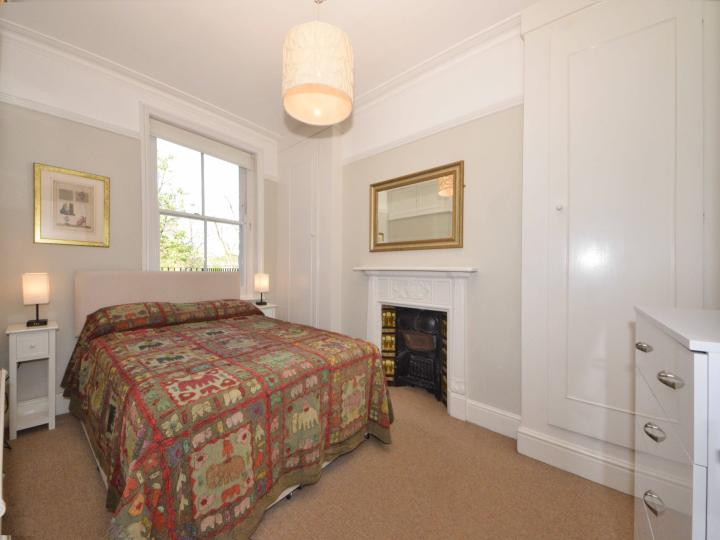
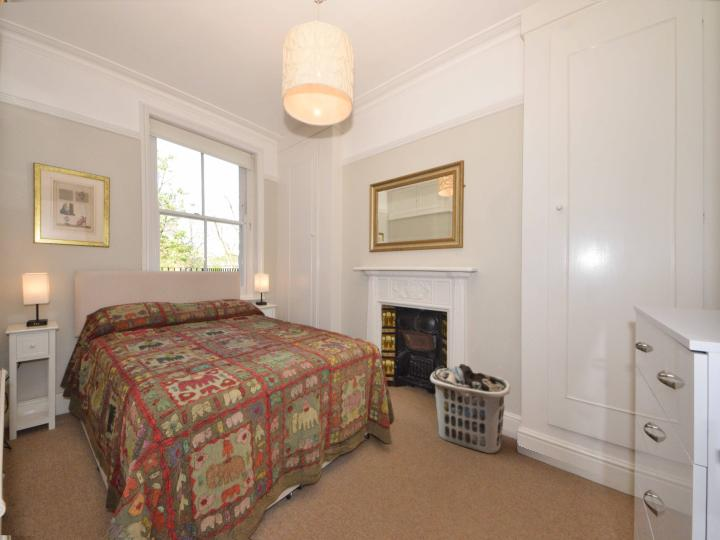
+ clothes hamper [429,363,511,455]
